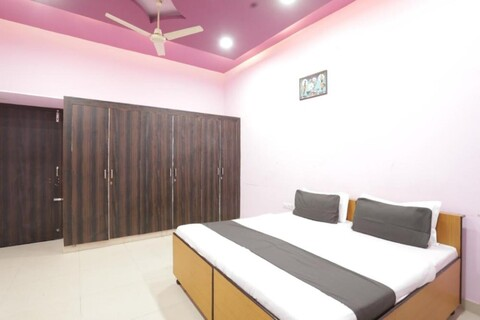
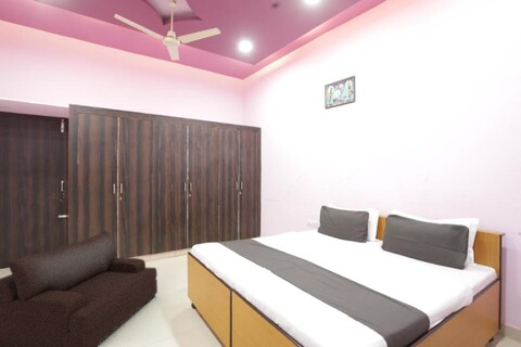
+ armchair [0,229,158,347]
